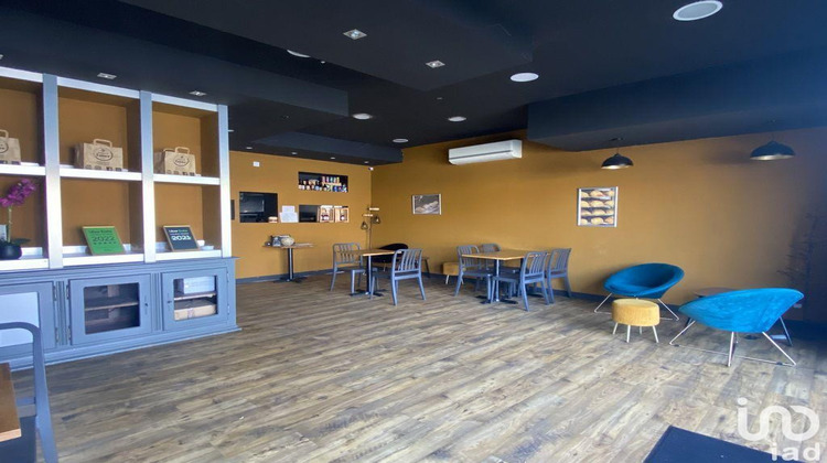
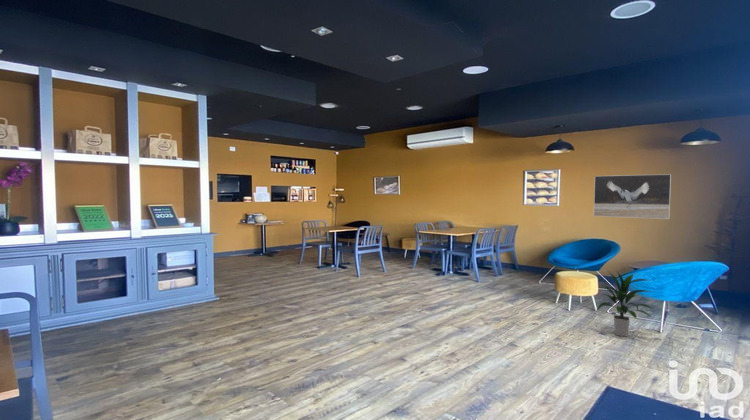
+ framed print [593,173,672,220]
+ indoor plant [596,270,654,338]
